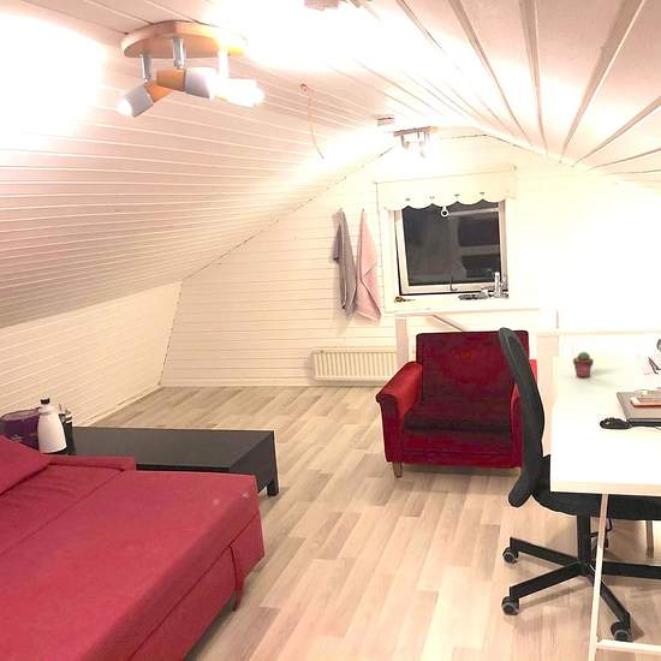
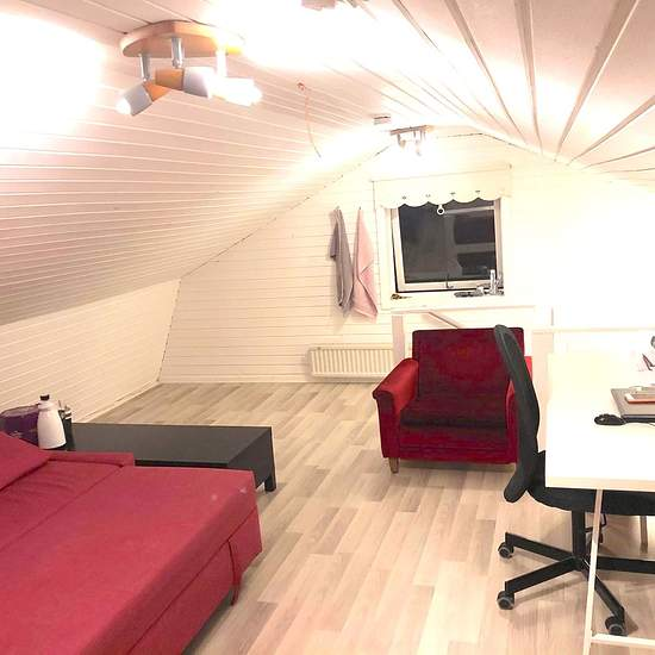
- potted succulent [572,351,595,379]
